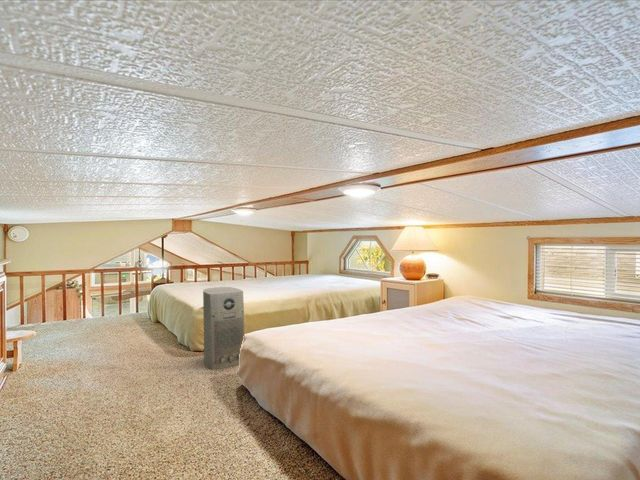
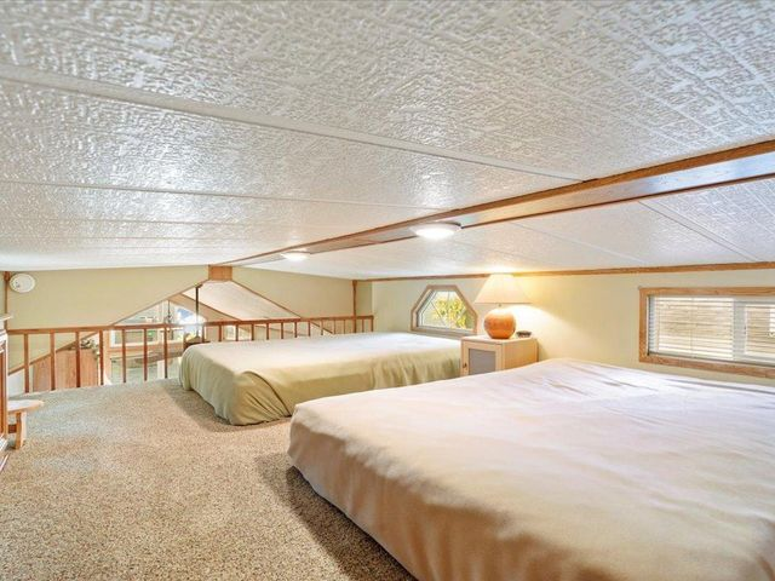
- air purifier [202,286,245,371]
